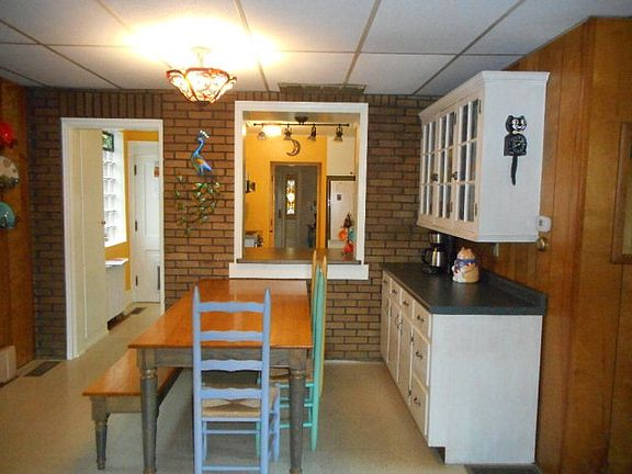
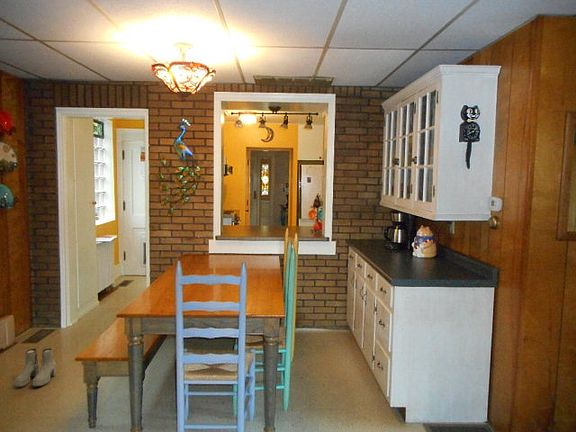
+ boots [14,347,57,388]
